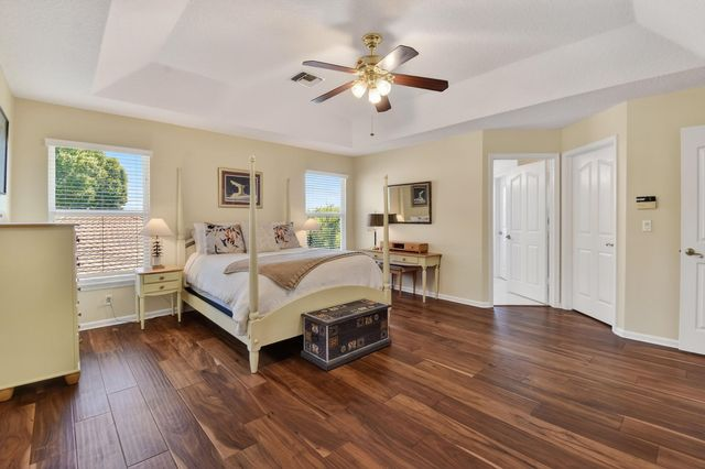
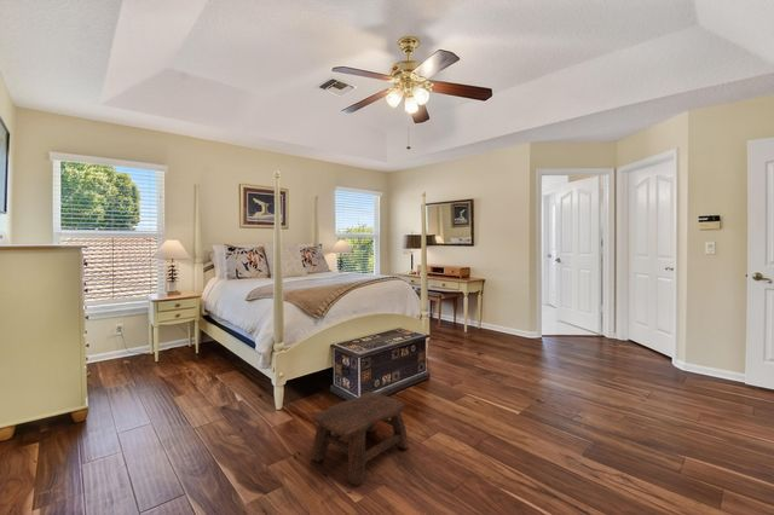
+ stool [310,390,410,486]
